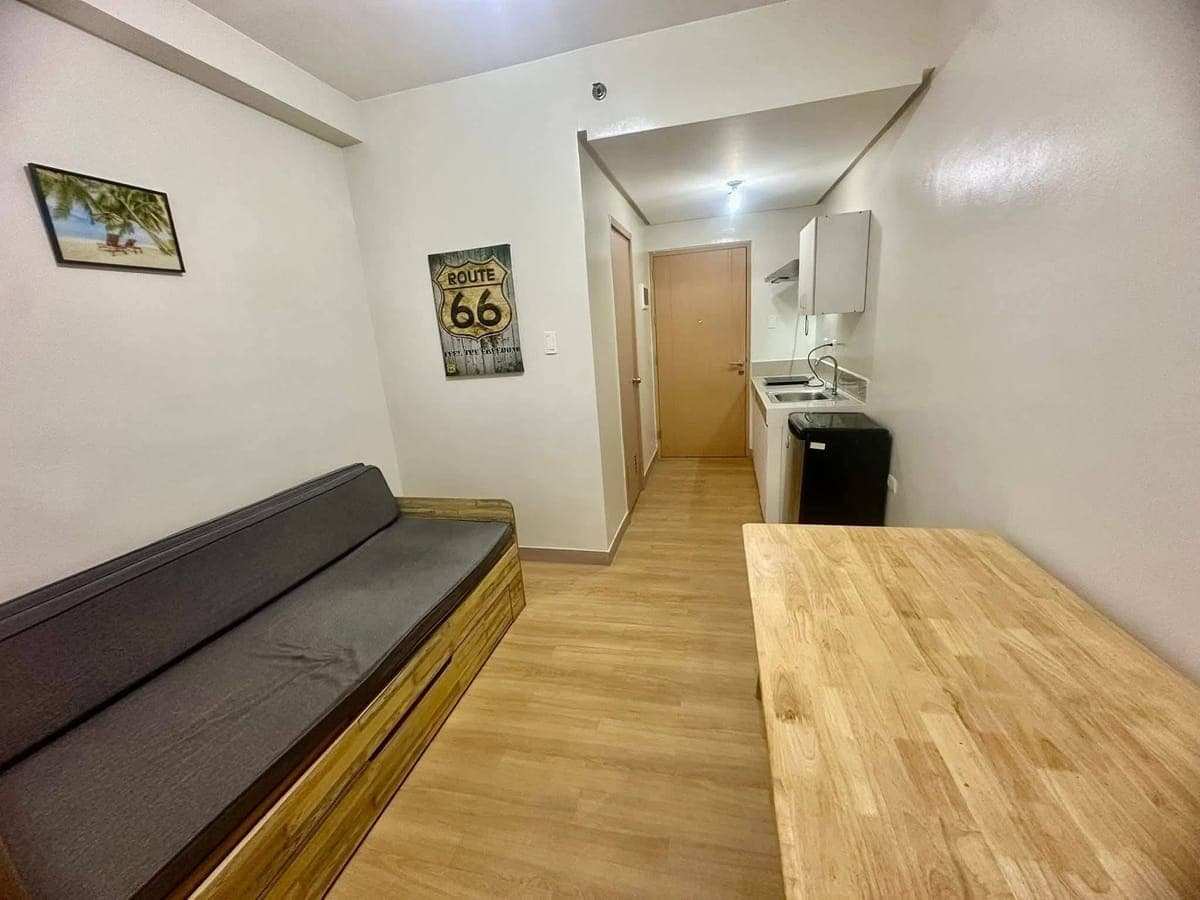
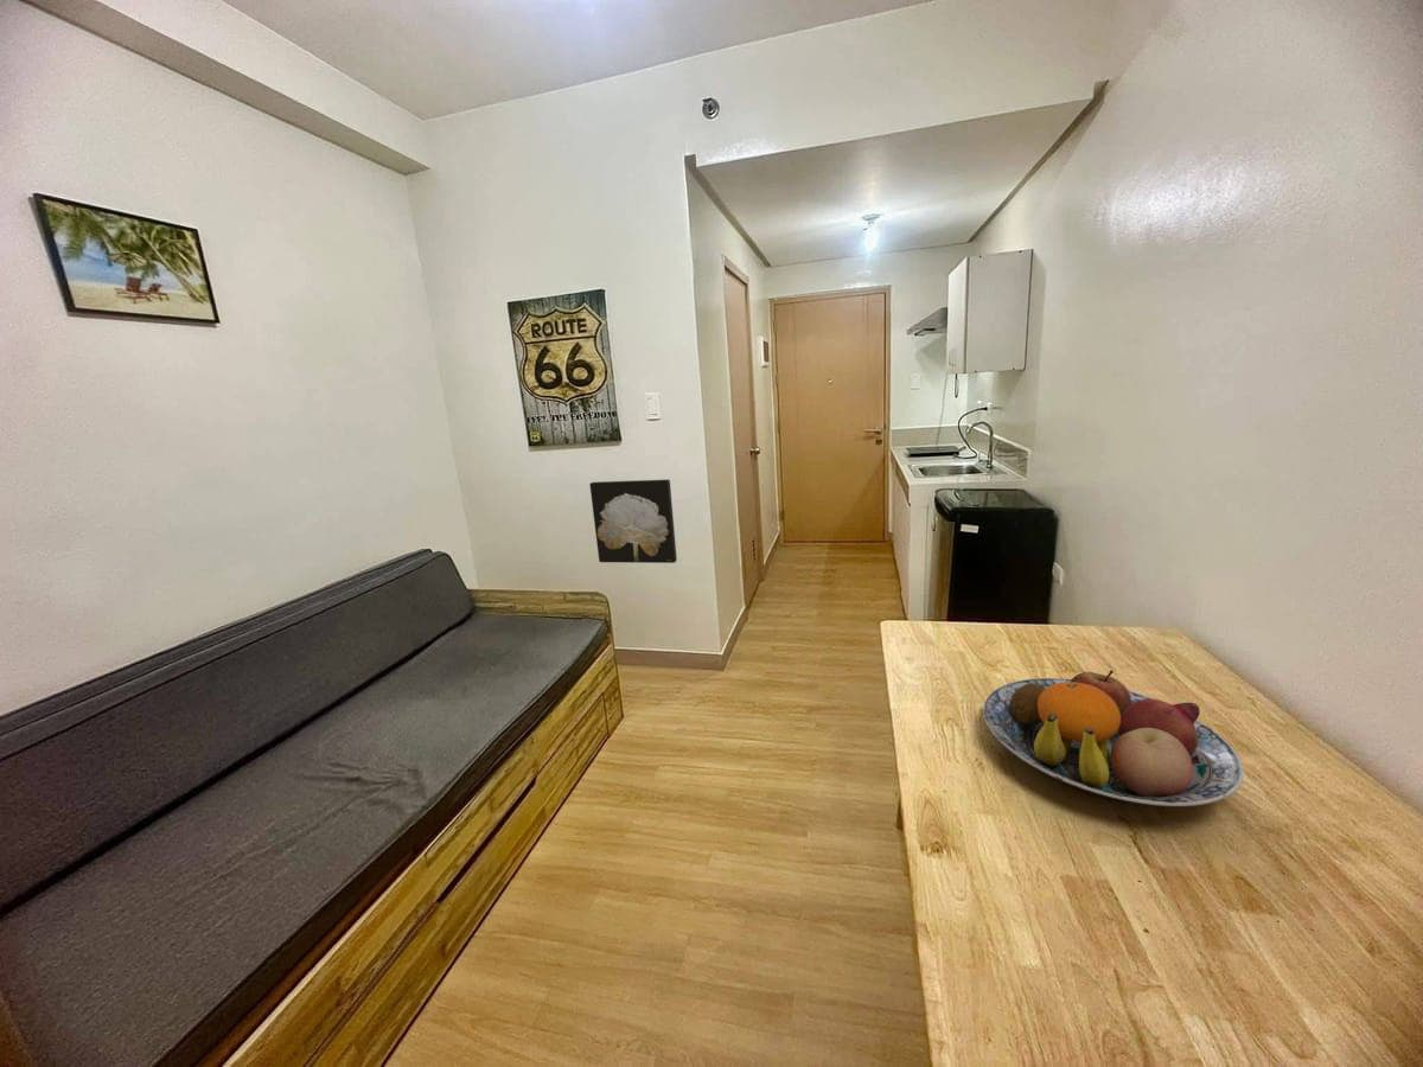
+ wall art [588,478,678,564]
+ fruit bowl [982,669,1245,807]
